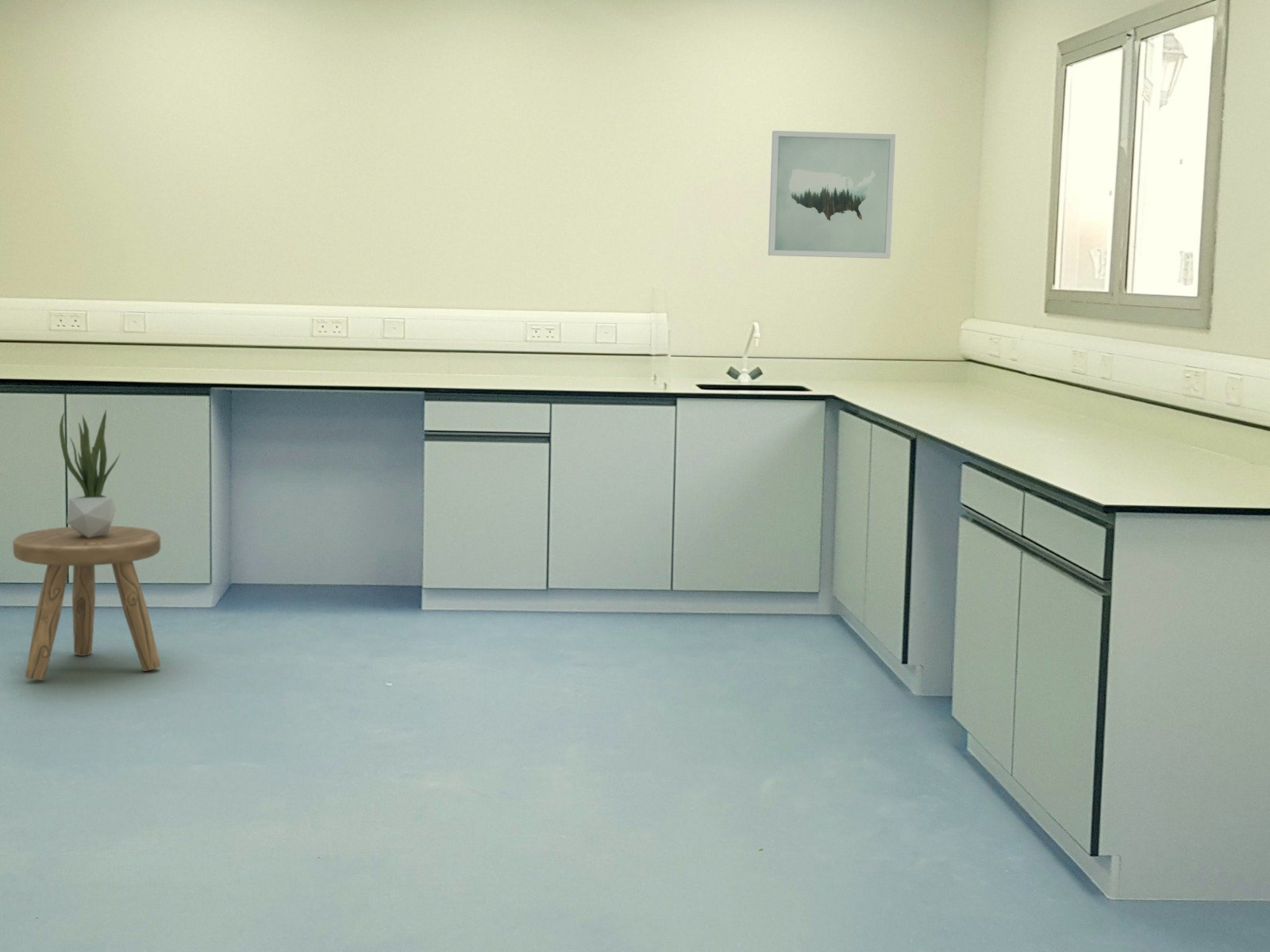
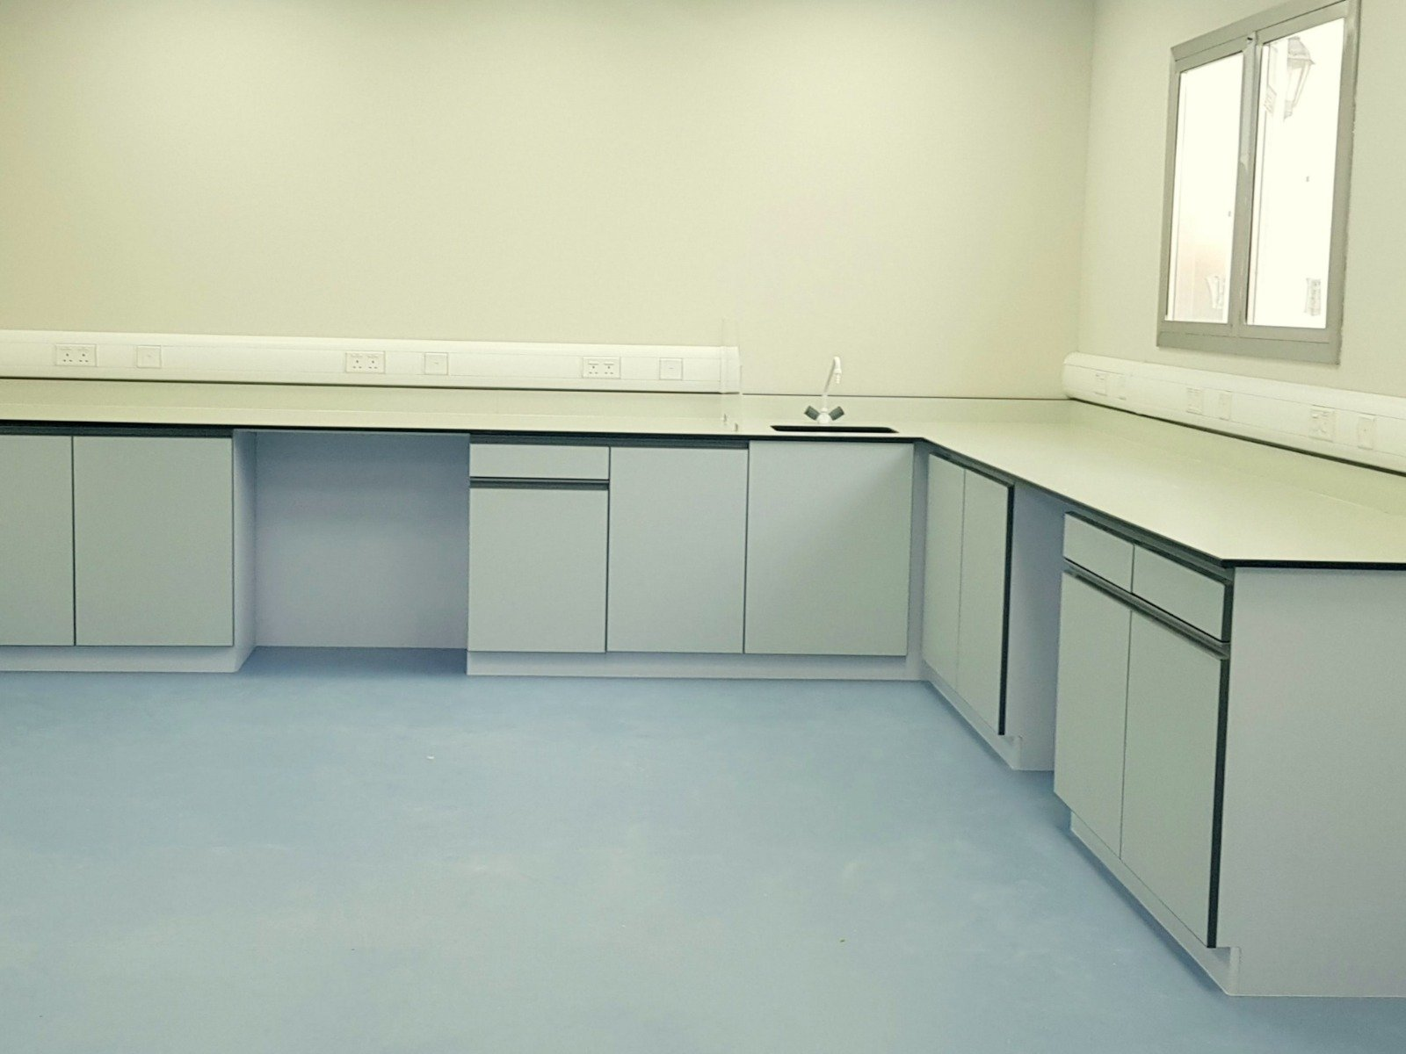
- potted plant [59,409,121,538]
- stool [12,525,161,681]
- wall art [768,130,896,259]
